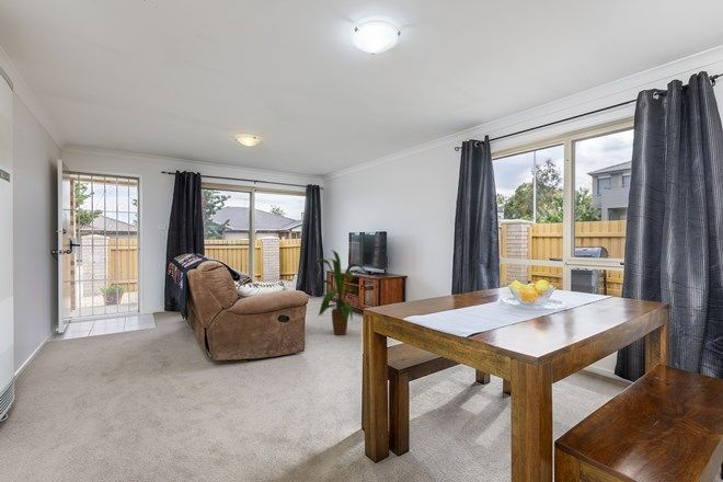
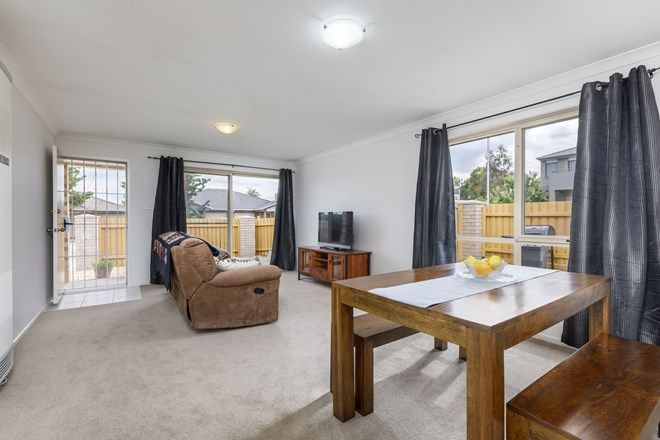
- house plant [309,249,370,336]
